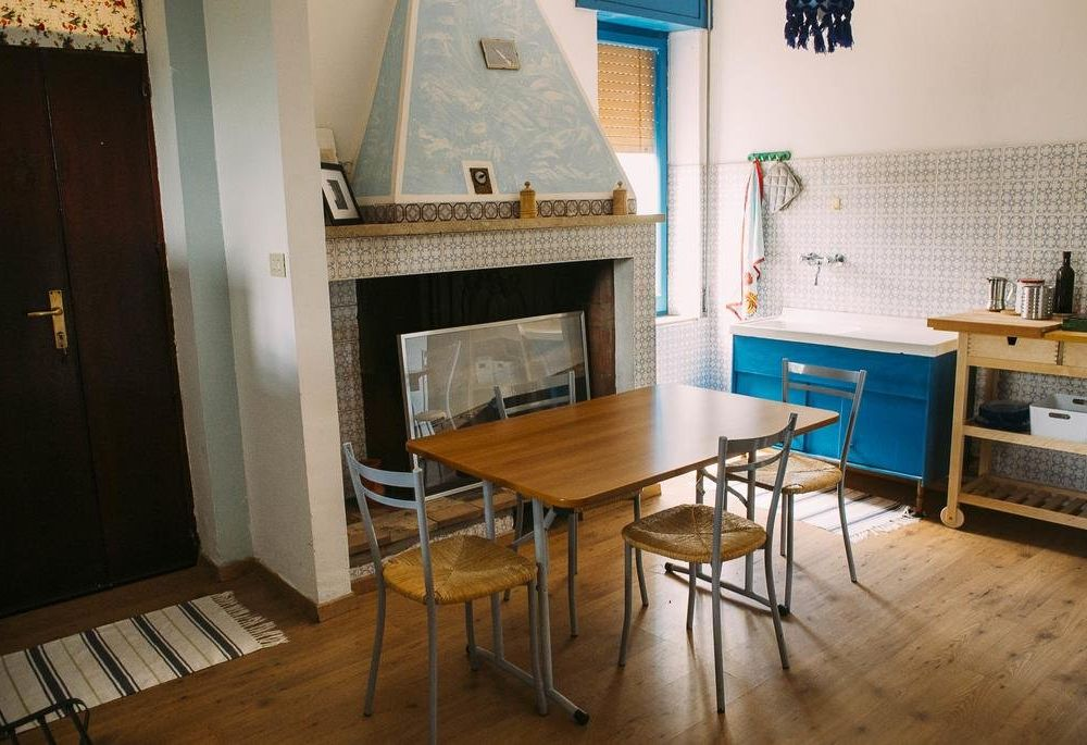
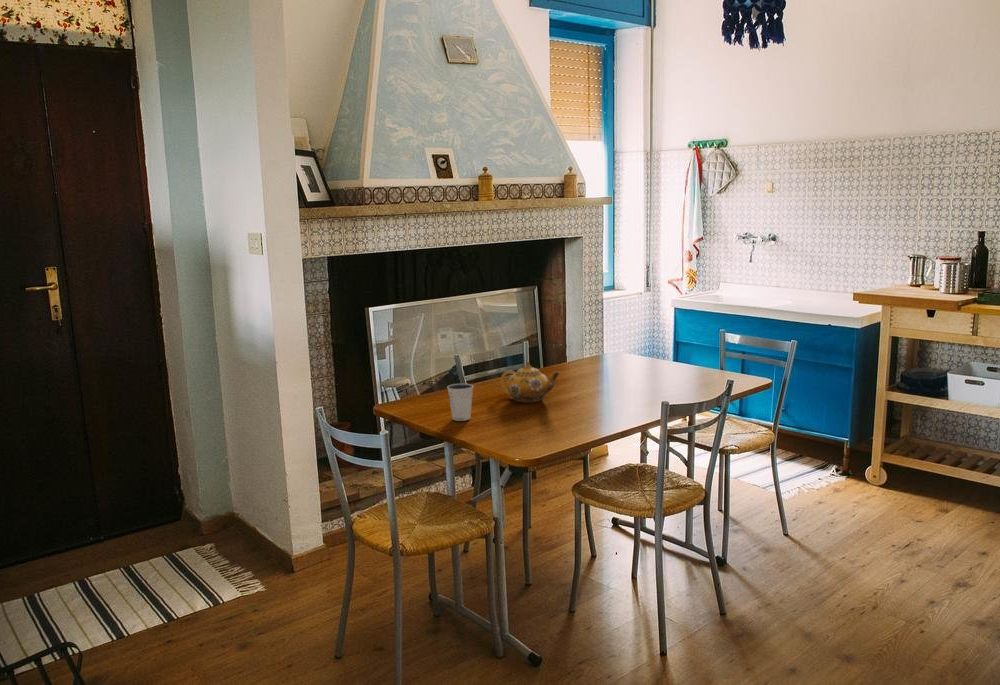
+ teapot [500,361,560,404]
+ dixie cup [446,382,474,422]
